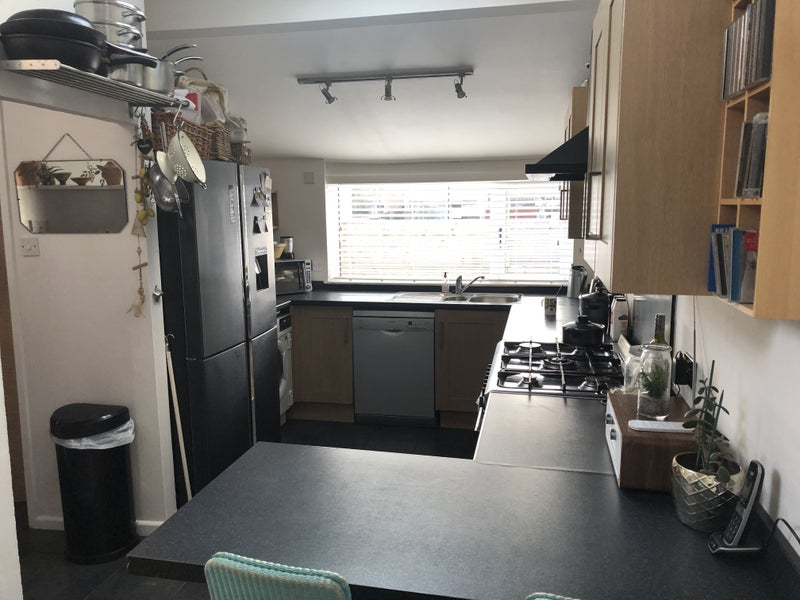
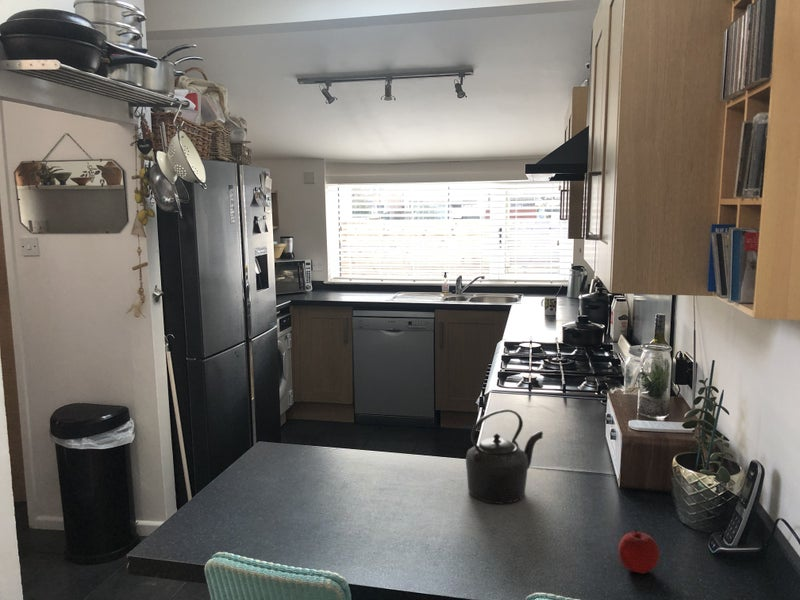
+ kettle [465,408,544,505]
+ apple [618,528,660,575]
